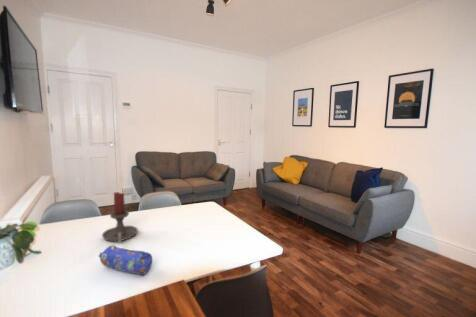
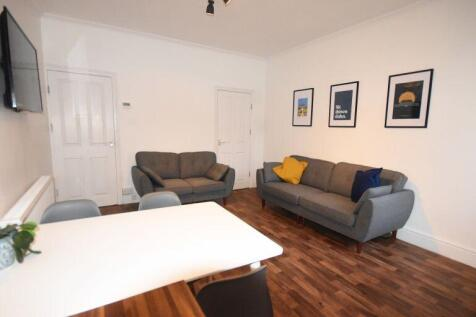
- pencil case [97,244,153,276]
- candle holder [101,191,139,244]
